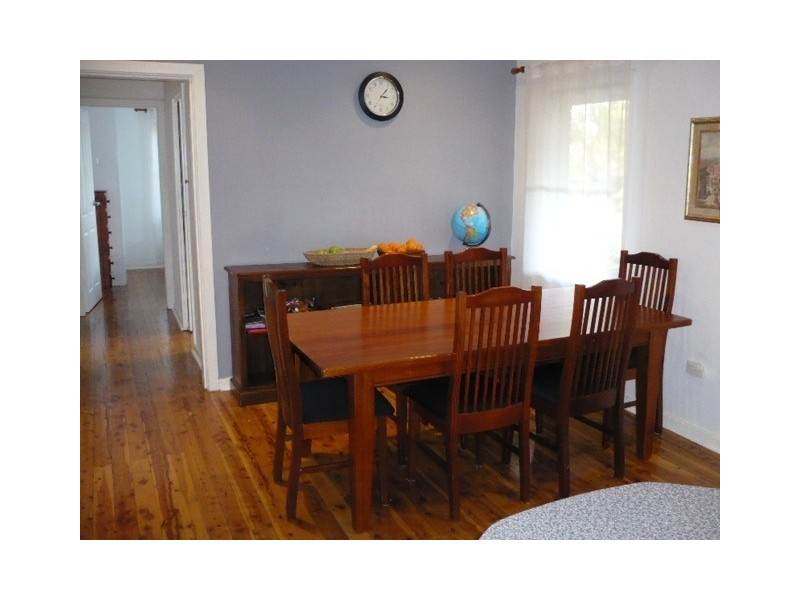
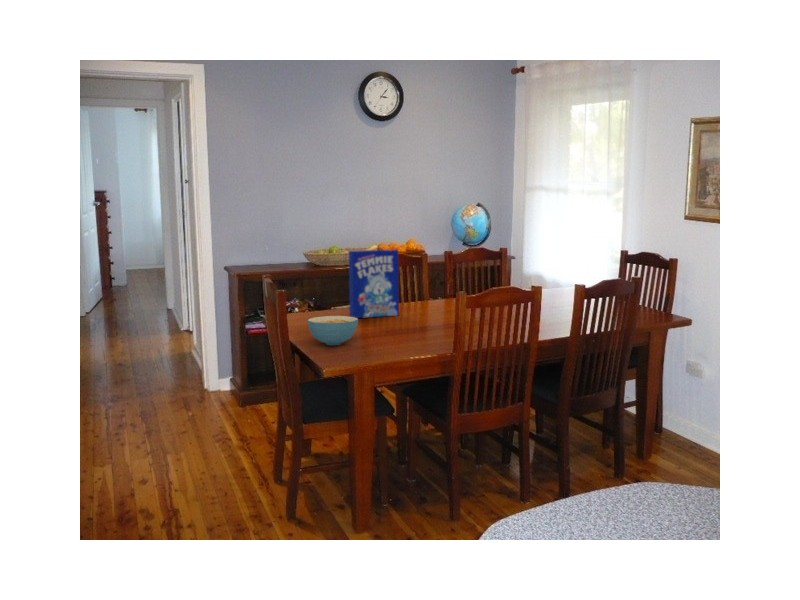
+ cereal box [348,249,400,319]
+ cereal bowl [307,315,359,346]
